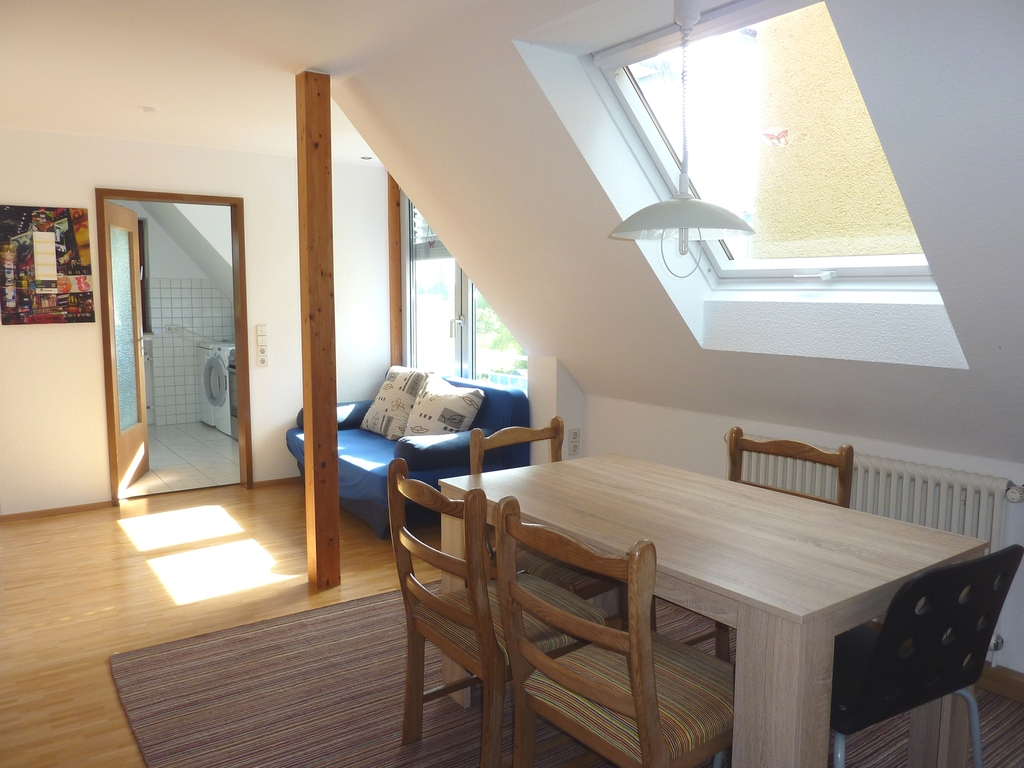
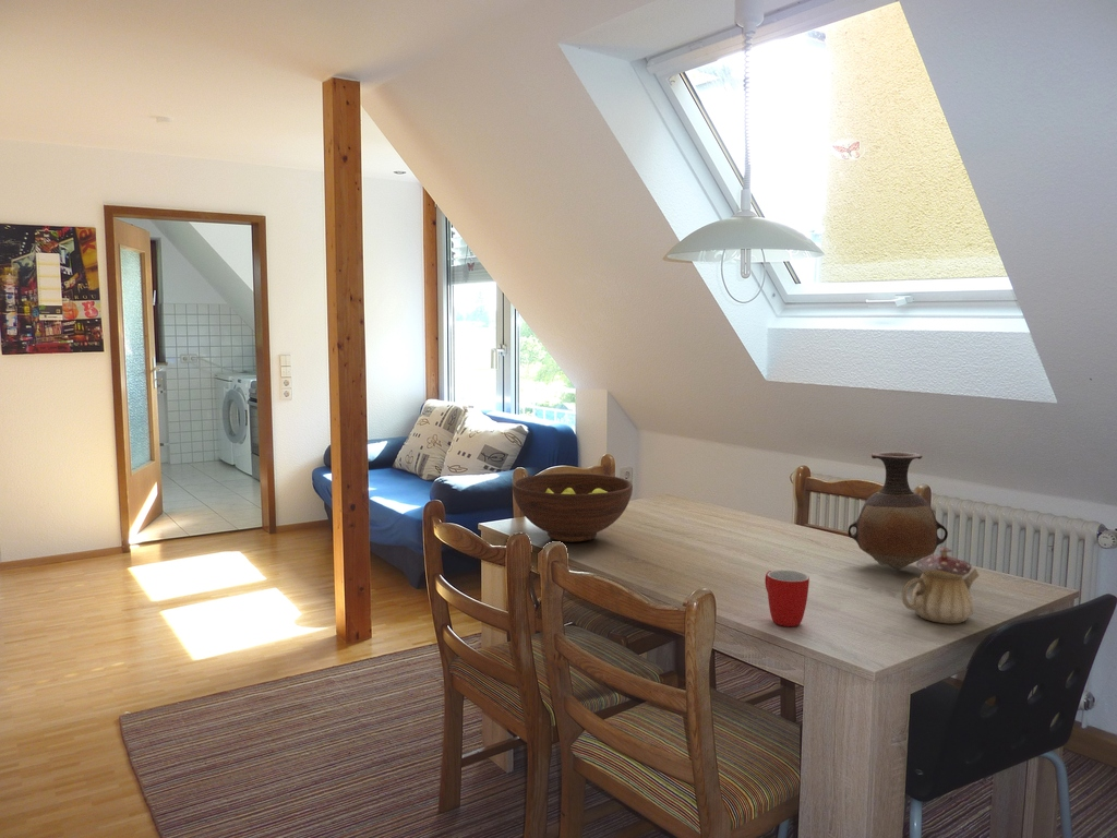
+ teapot [901,546,981,624]
+ fruit bowl [512,472,634,543]
+ mug [764,568,810,627]
+ vase [846,451,949,571]
